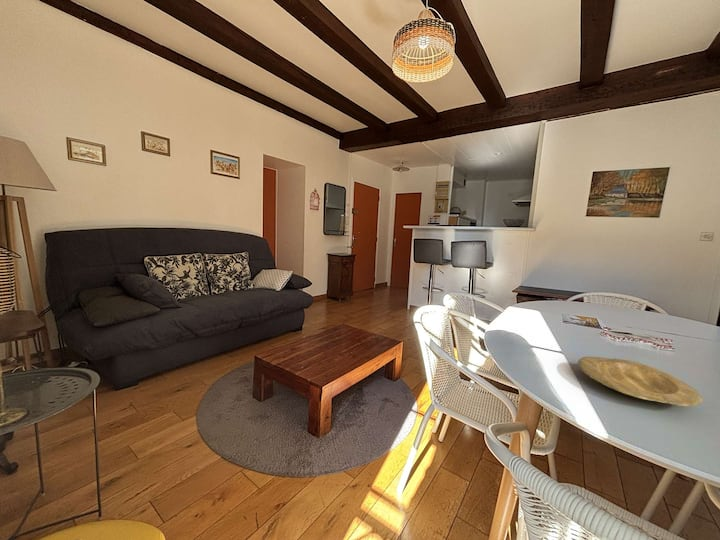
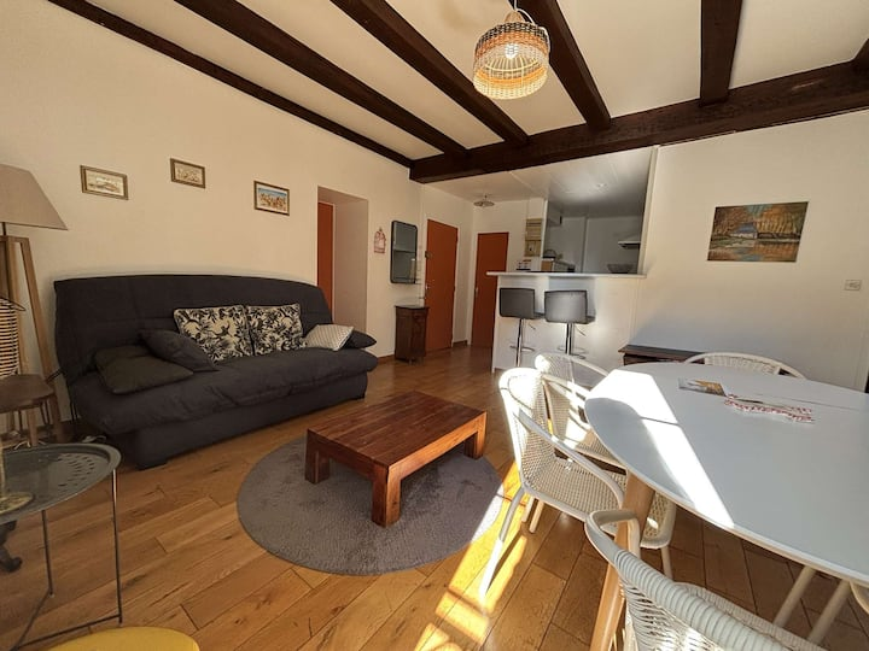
- plate [577,355,703,408]
